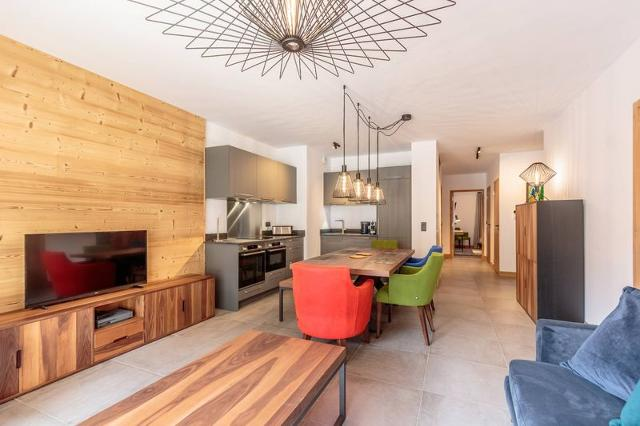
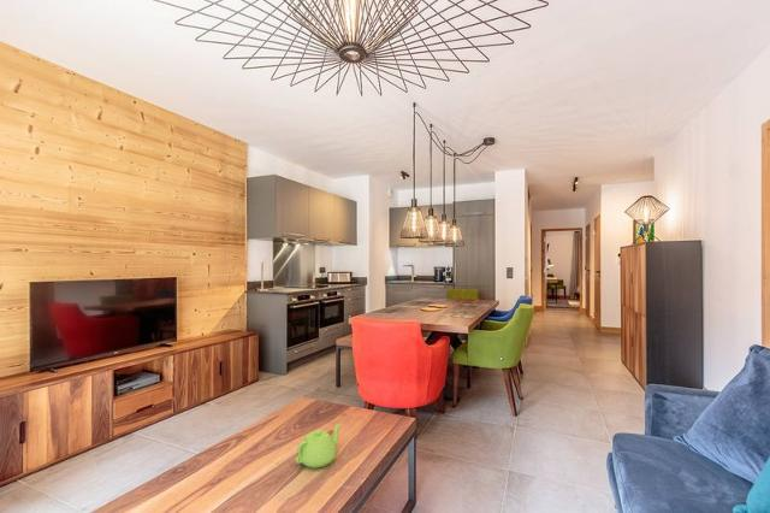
+ teapot [295,423,342,470]
